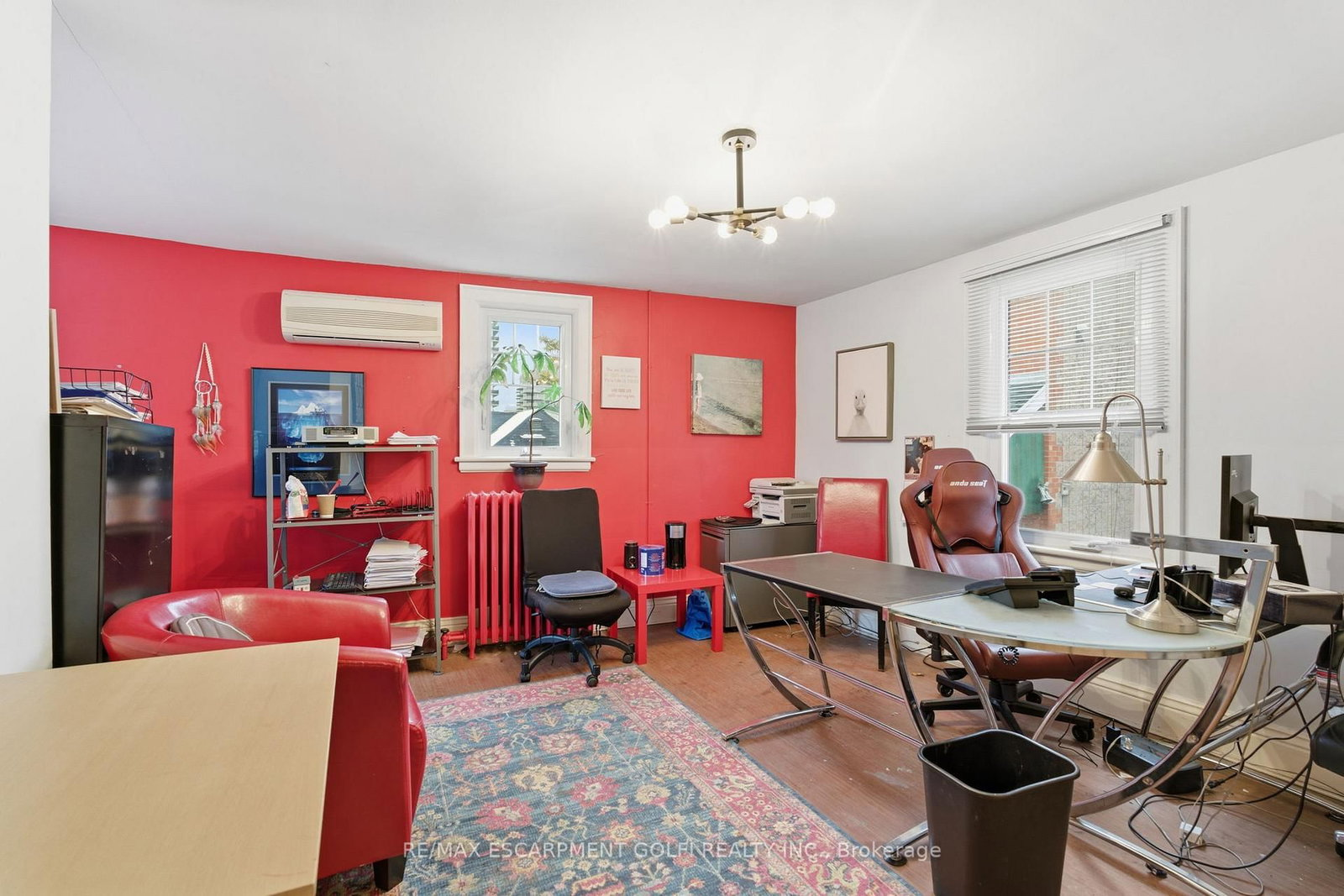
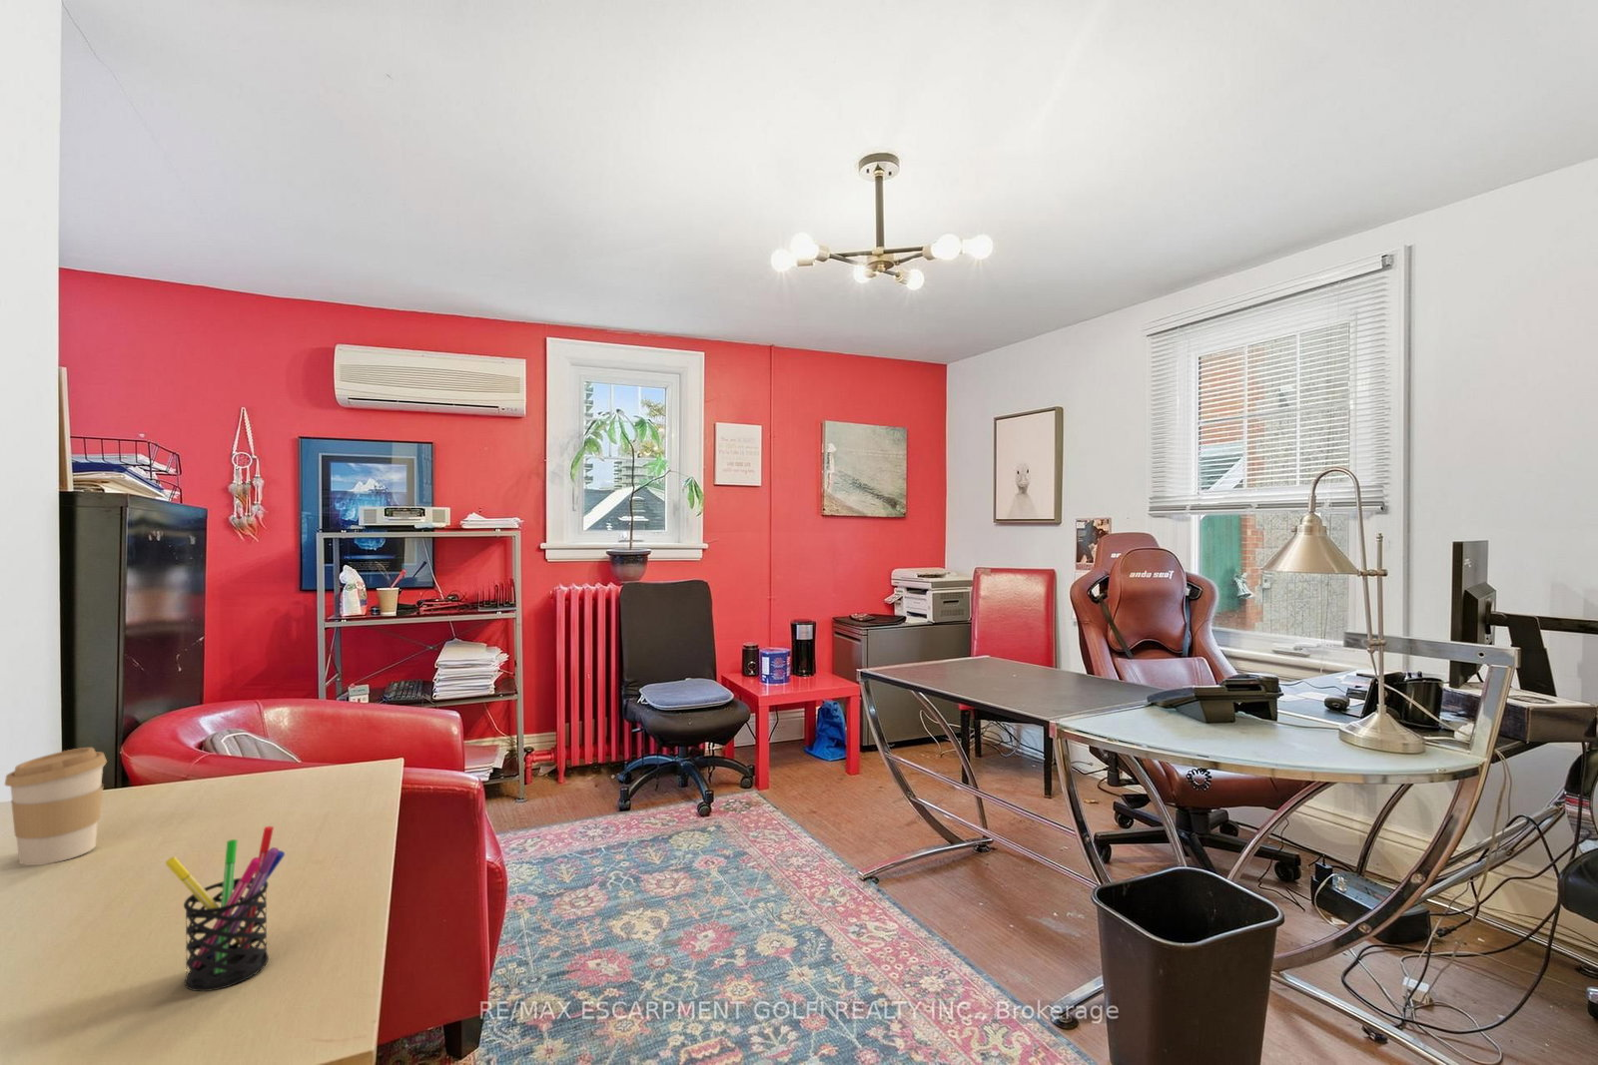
+ pen holder [165,825,285,992]
+ coffee cup [4,746,108,867]
